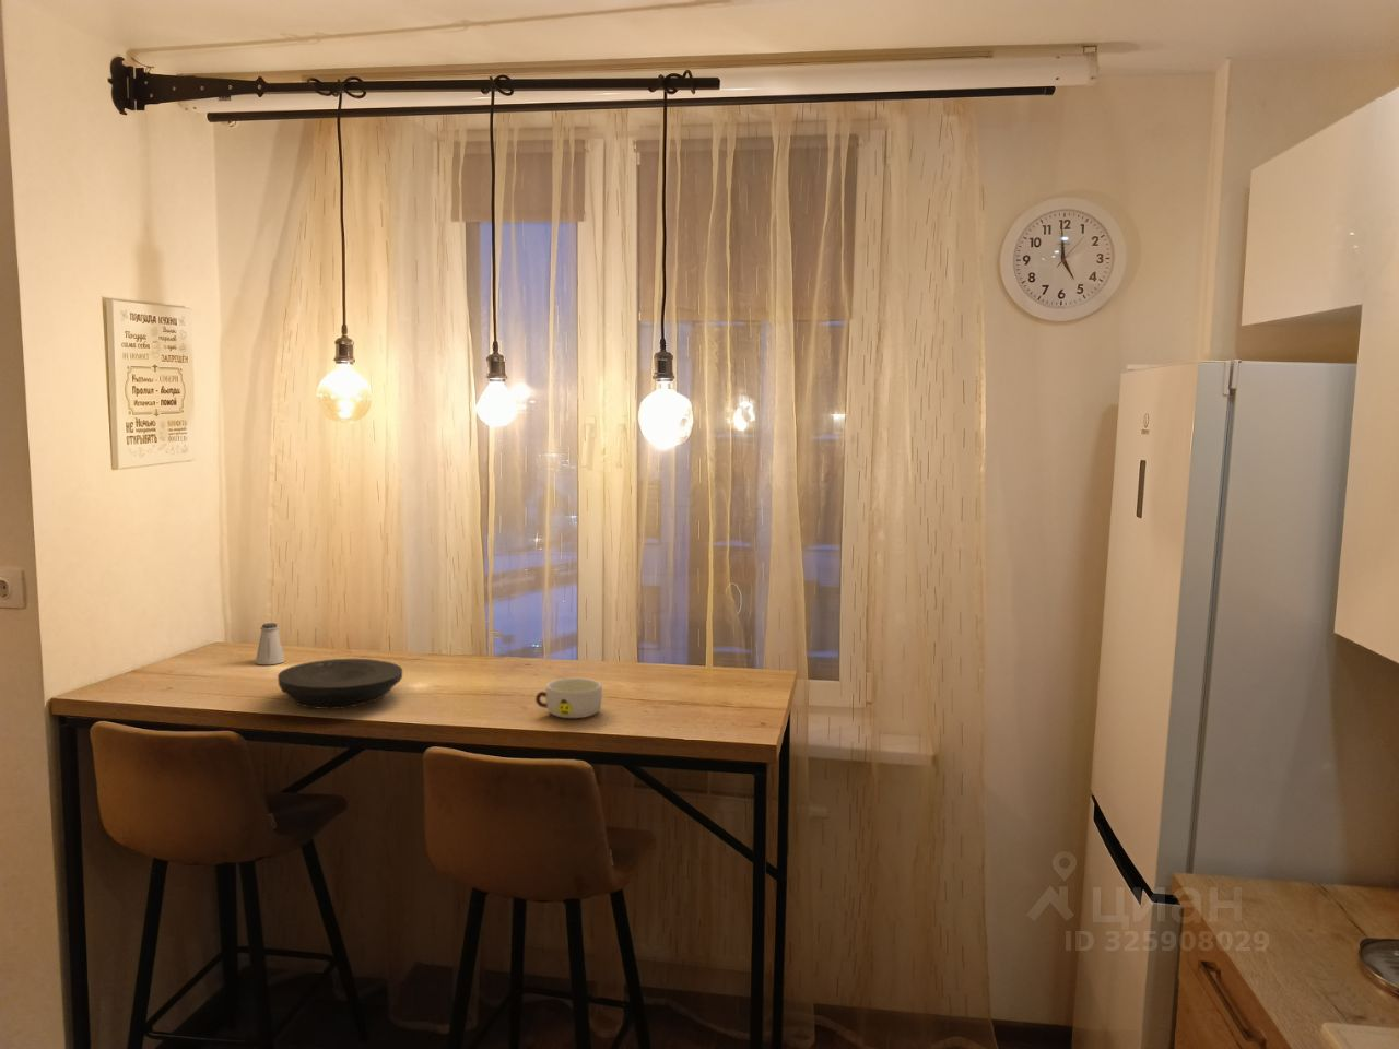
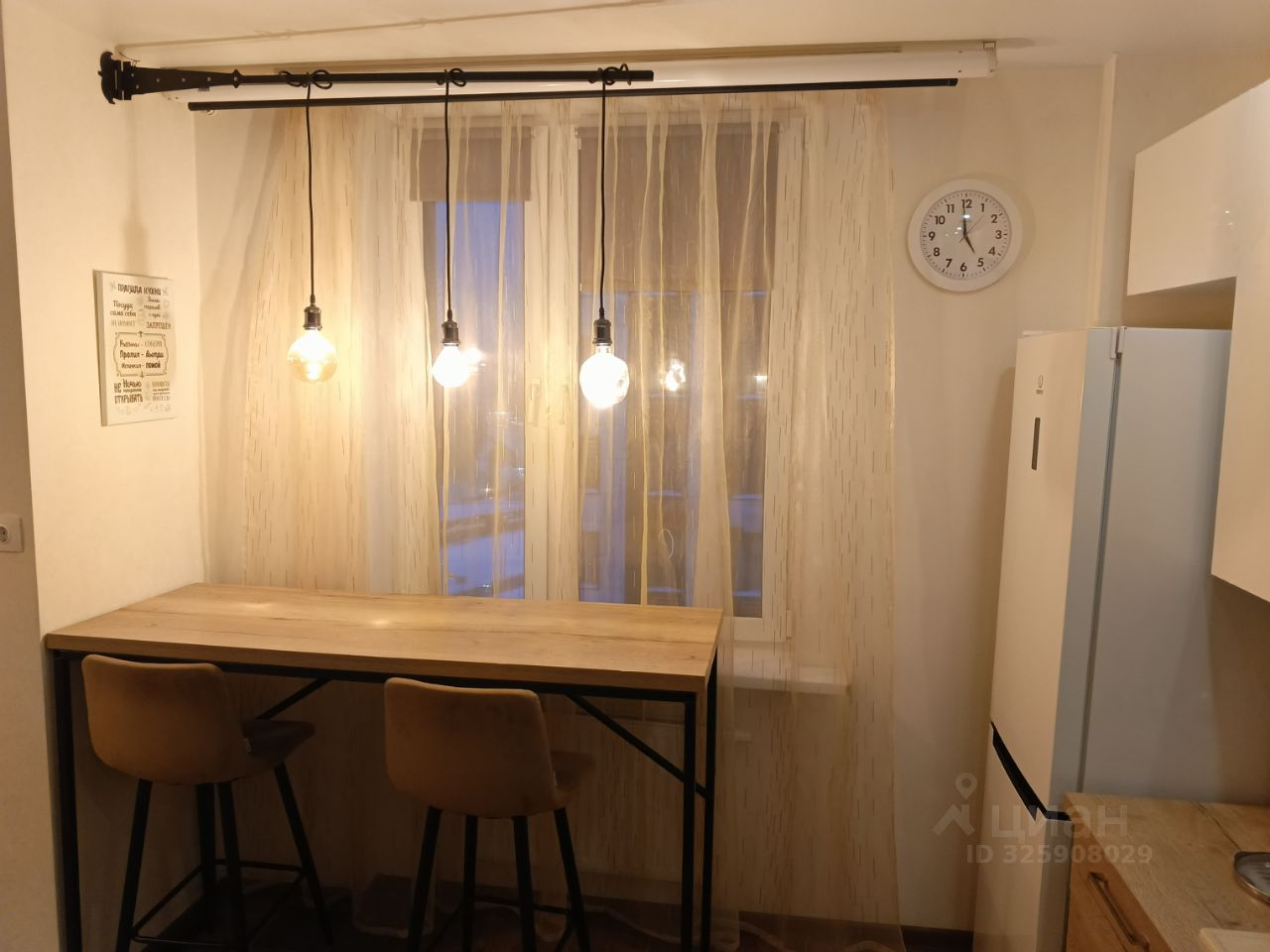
- saltshaker [254,621,286,666]
- bowl [534,678,604,720]
- plate [276,658,403,711]
